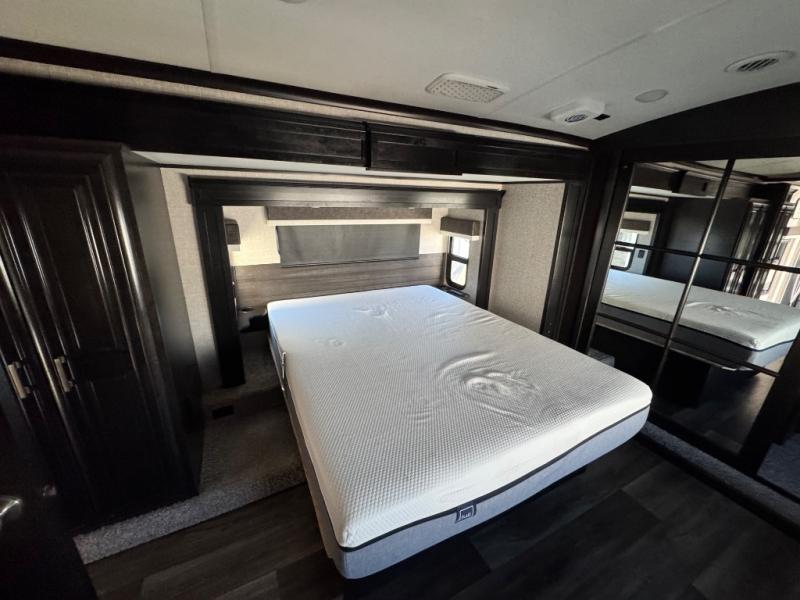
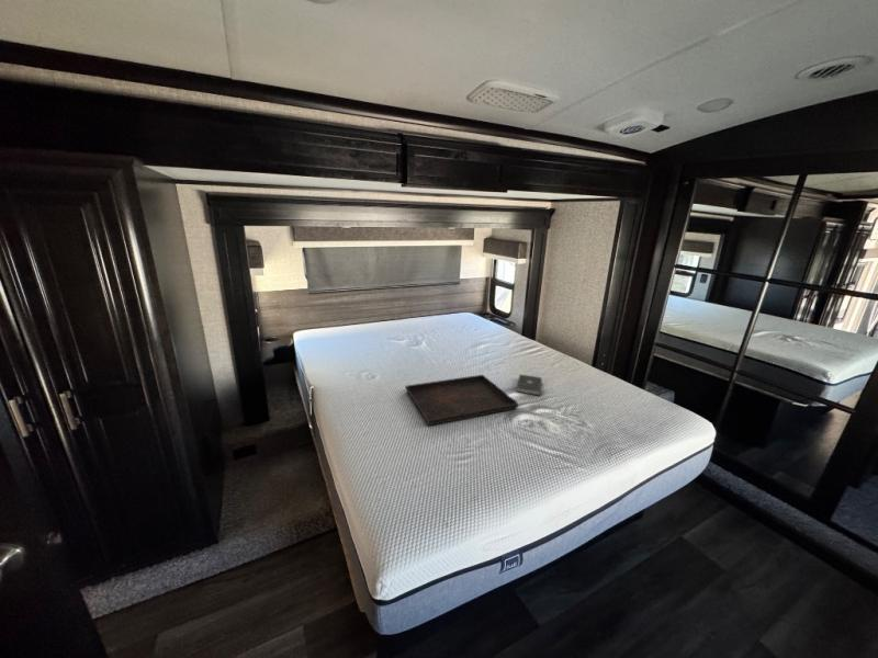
+ book [516,374,543,397]
+ serving tray [405,374,519,427]
